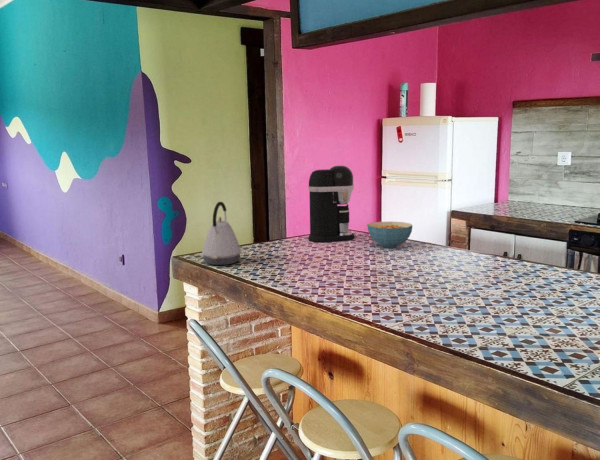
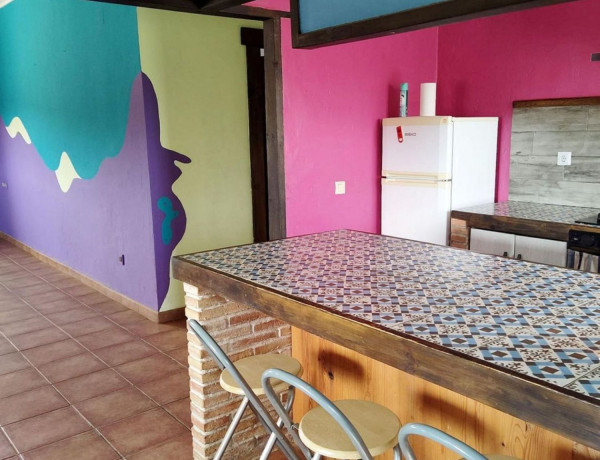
- coffee maker [307,165,355,243]
- cereal bowl [366,221,414,249]
- kettle [201,201,242,266]
